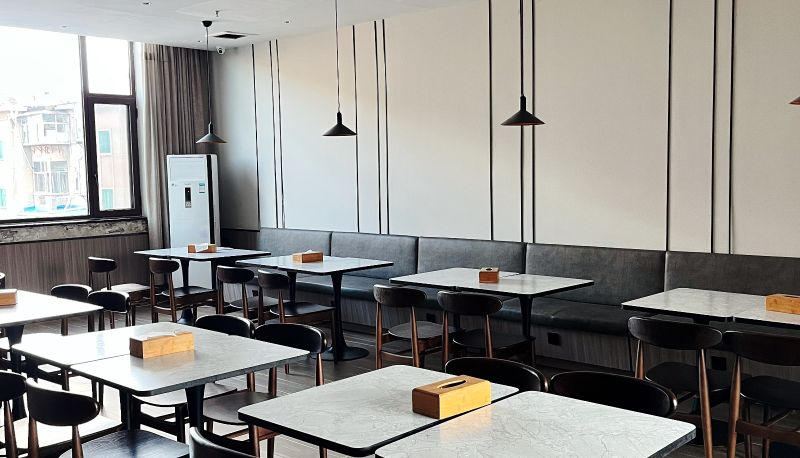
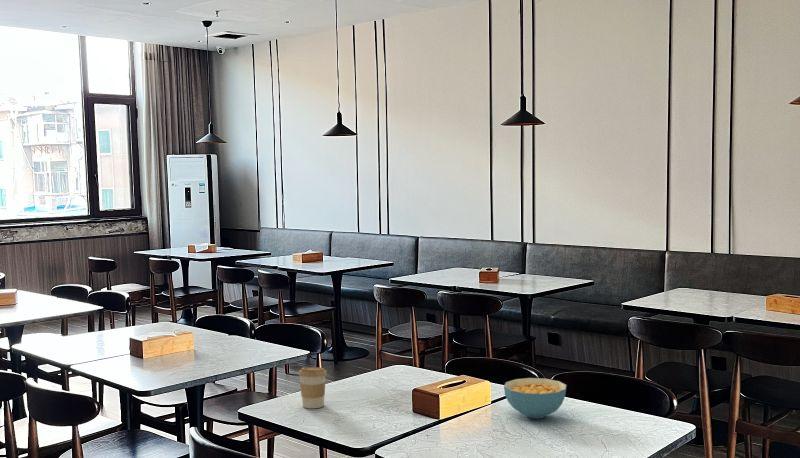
+ coffee cup [298,366,328,409]
+ cereal bowl [503,377,567,419]
